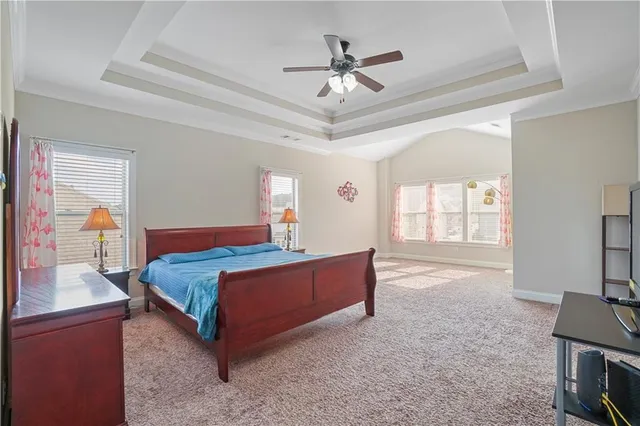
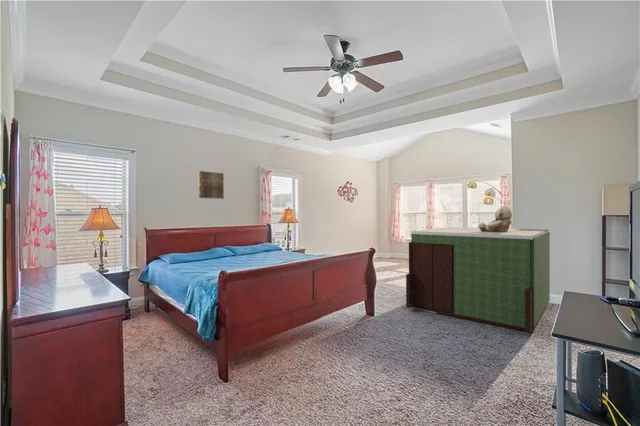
+ wall art [197,170,225,200]
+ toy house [405,226,551,334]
+ teddy bear [477,205,513,232]
